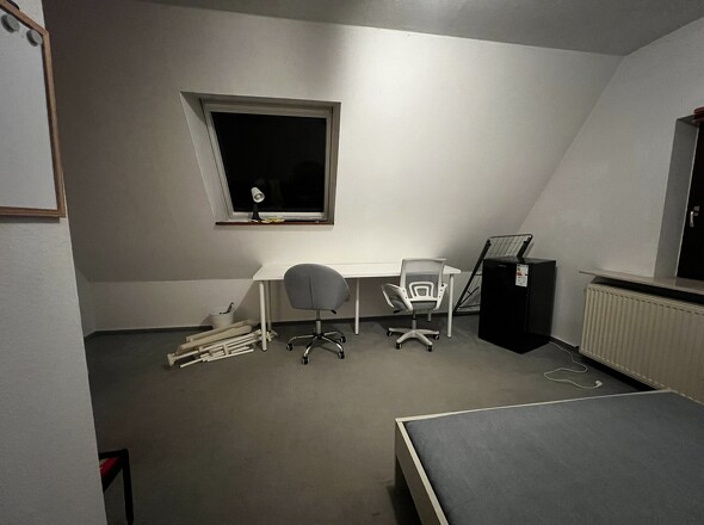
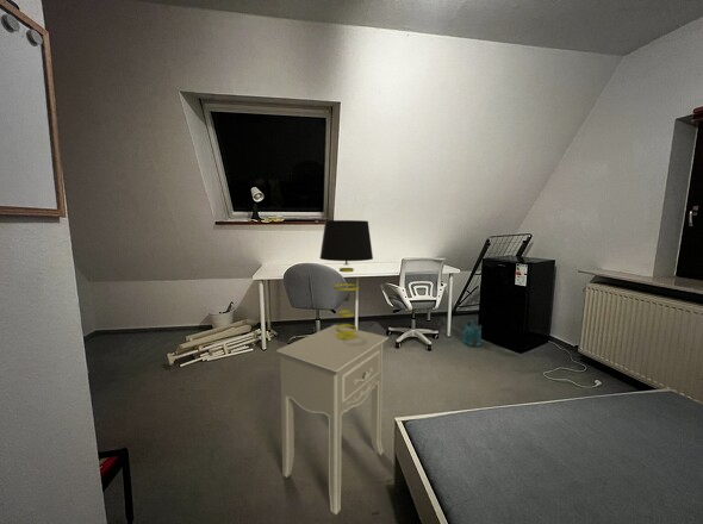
+ table lamp [318,219,374,339]
+ nightstand [275,324,390,516]
+ watering can [461,317,483,348]
